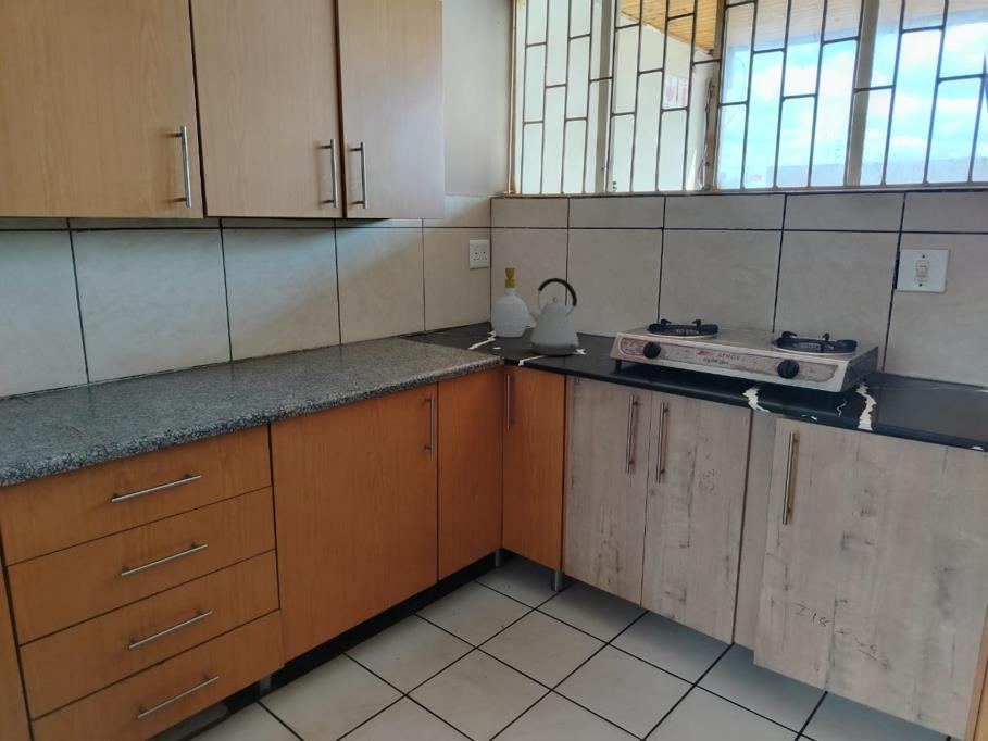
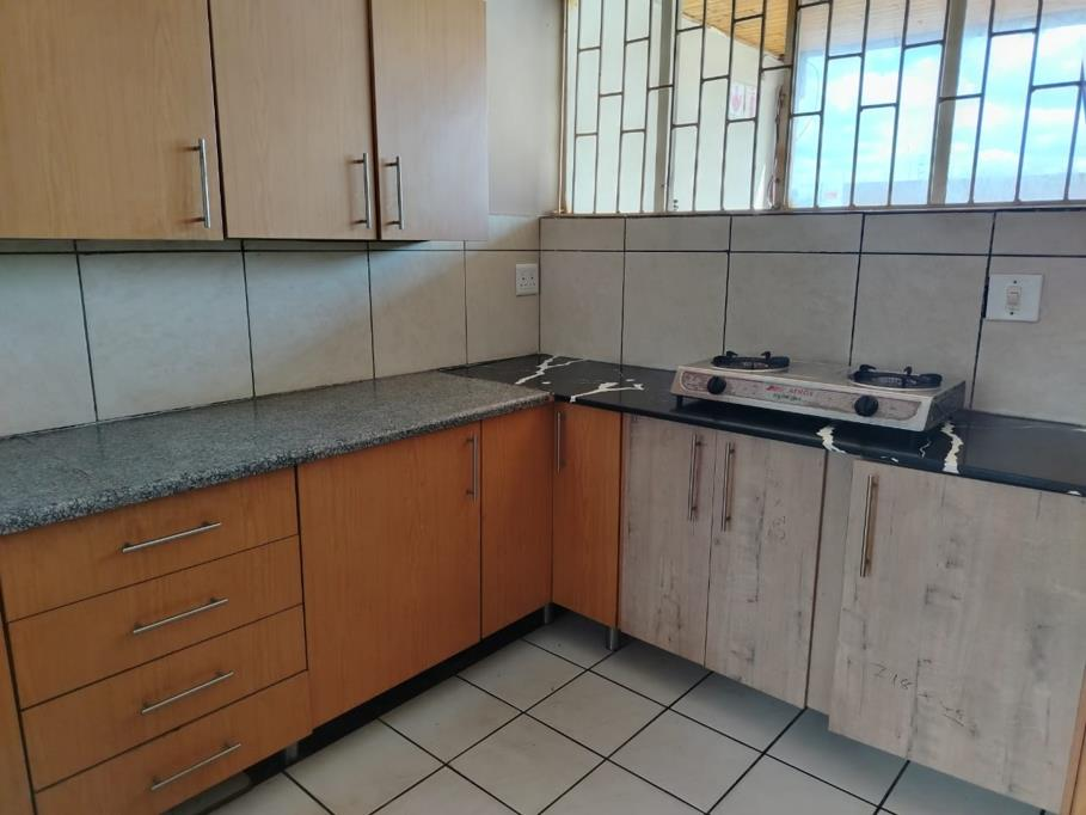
- soap bottle [489,267,529,339]
- kettle [528,277,580,356]
